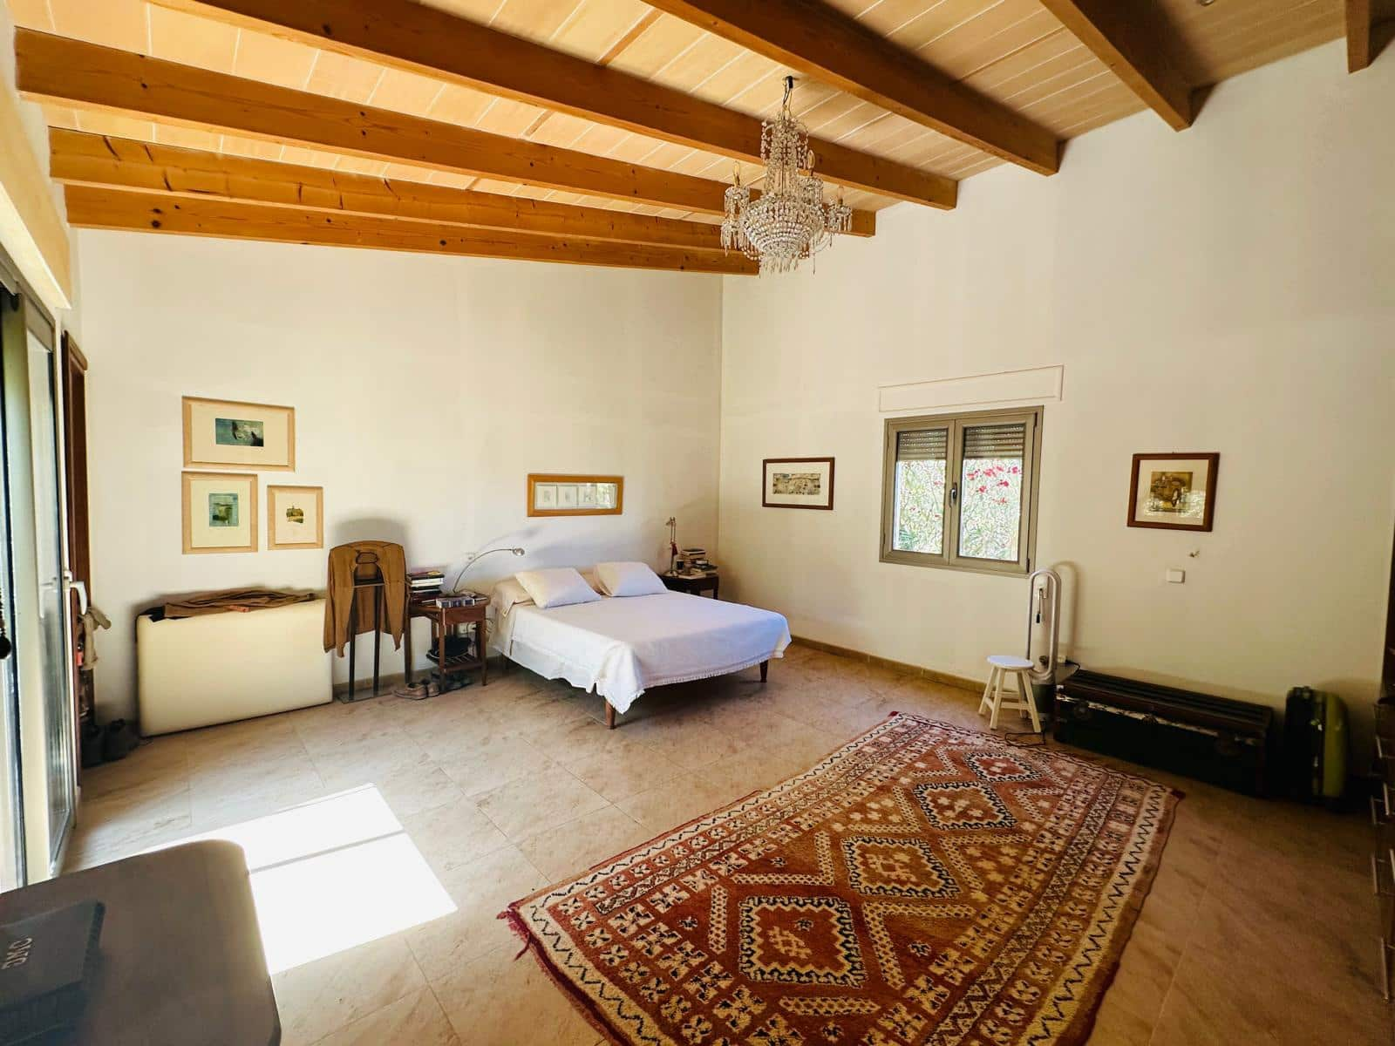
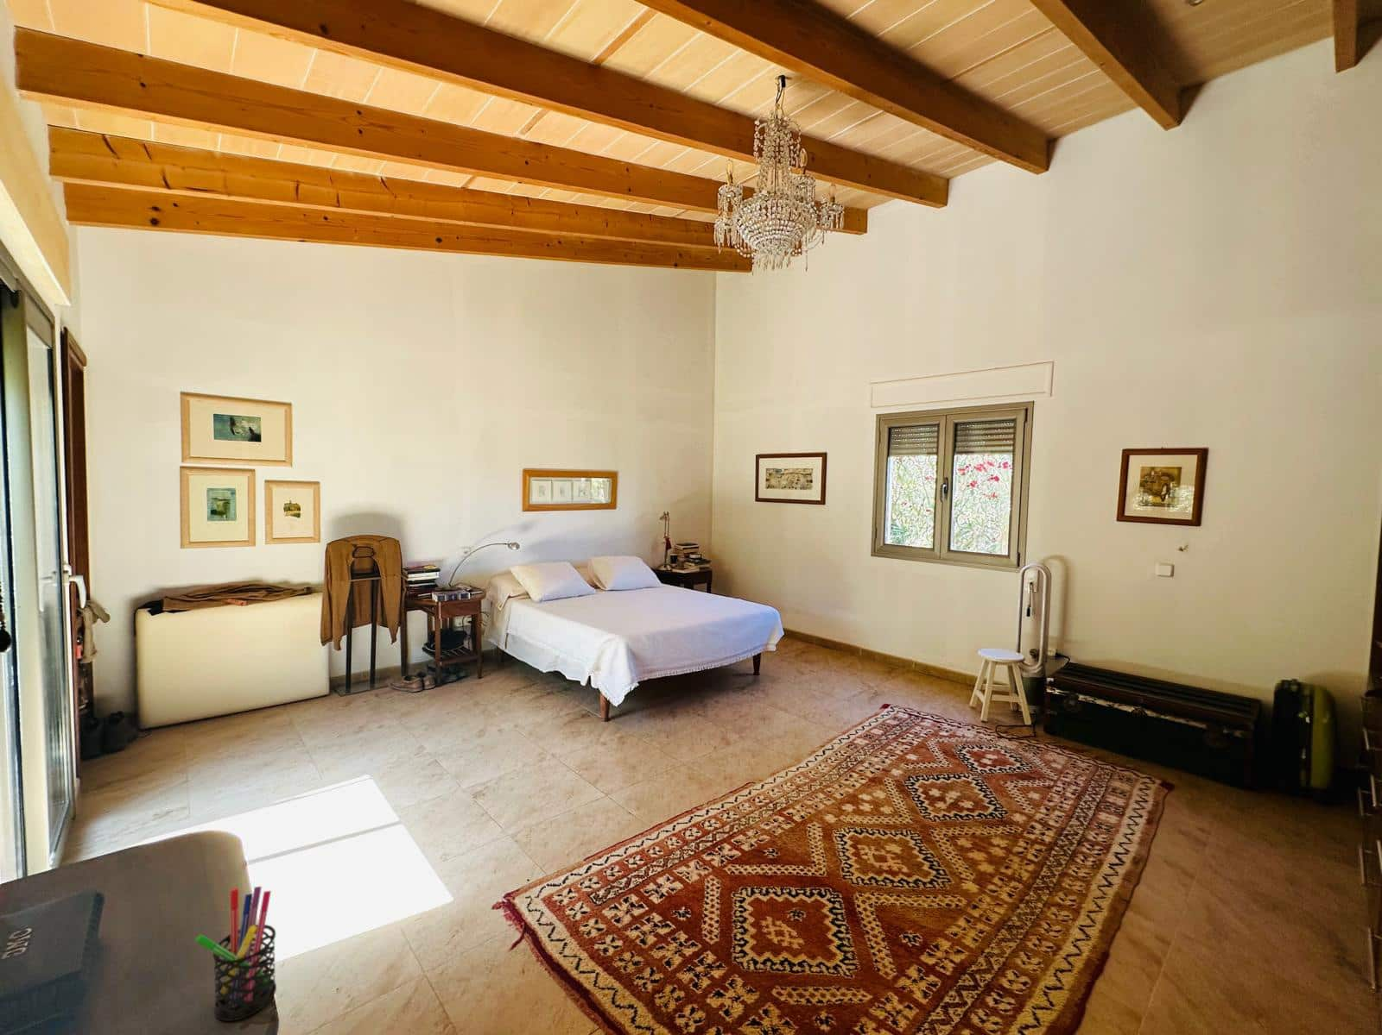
+ pen holder [195,886,277,1022]
